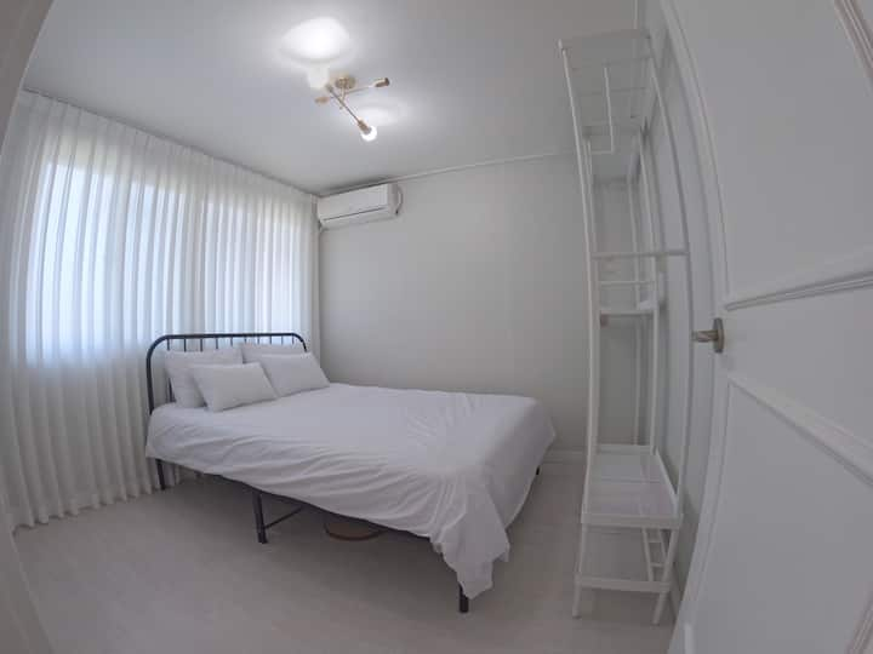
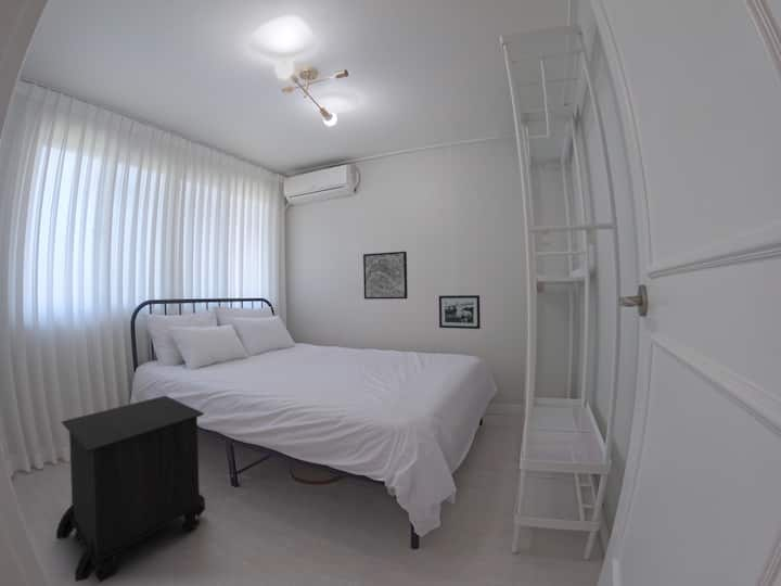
+ nightstand [55,395,206,584]
+ picture frame [438,294,482,330]
+ wall art [362,251,409,301]
